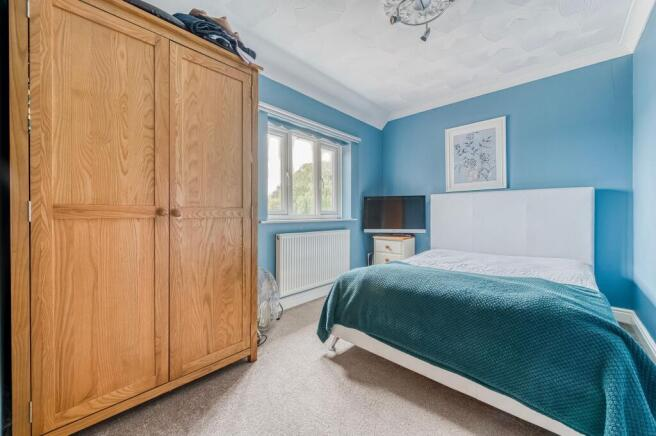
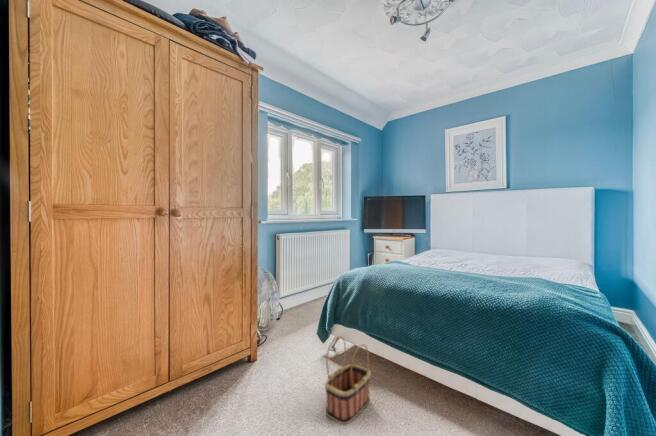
+ basket [324,335,372,426]
